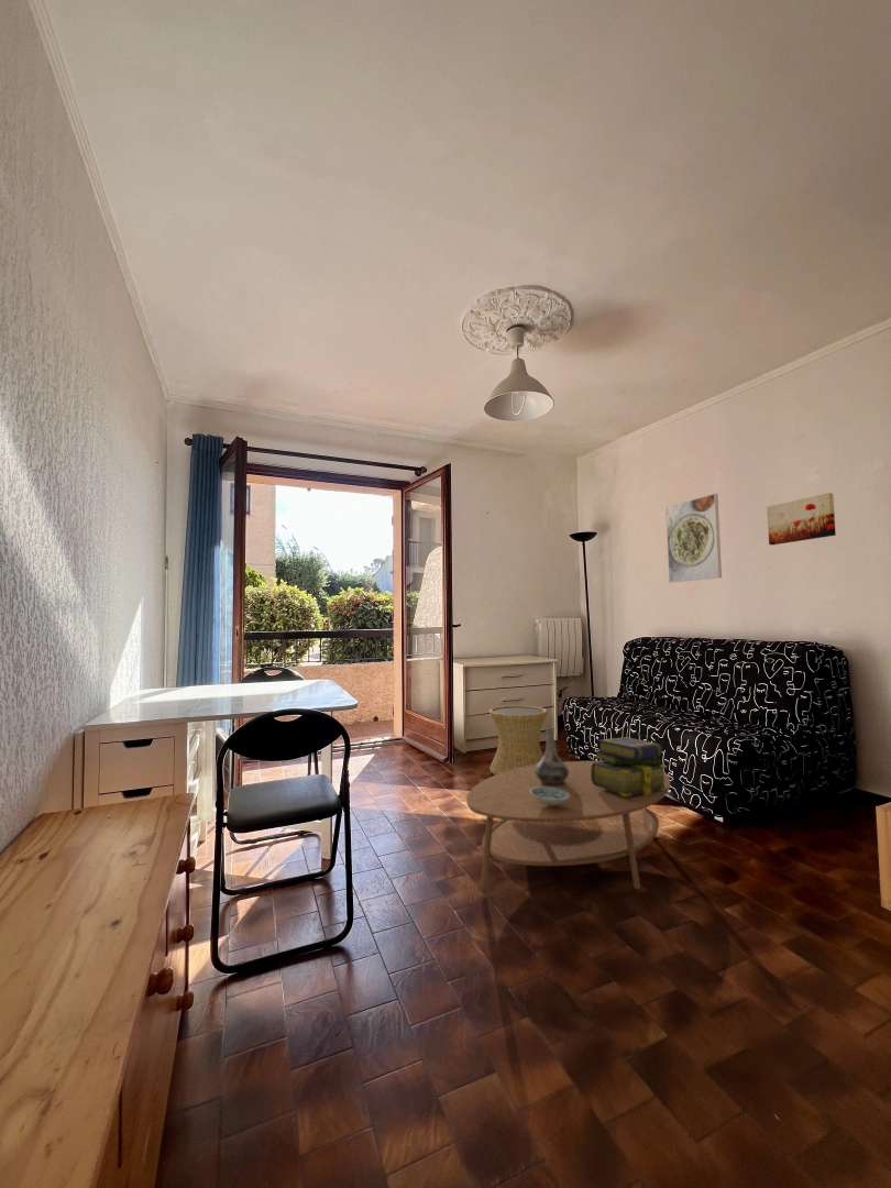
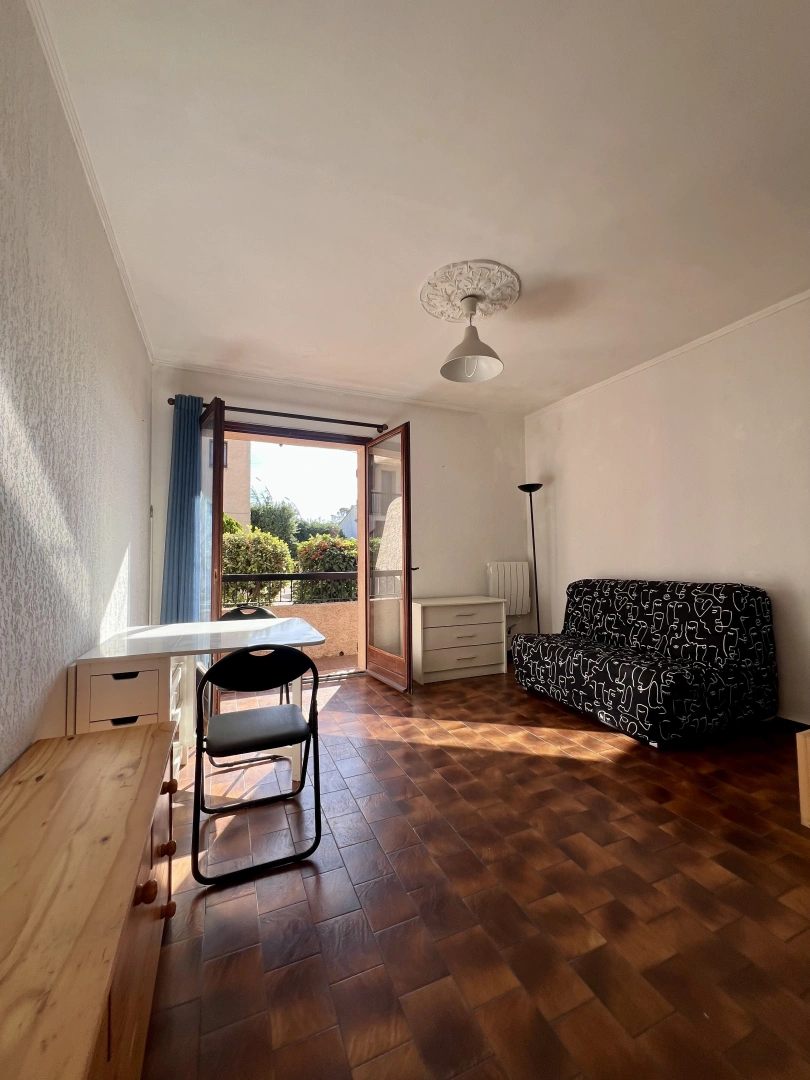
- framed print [664,493,723,584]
- wall art [766,492,837,546]
- coffee table [465,760,671,892]
- stack of books [591,737,668,796]
- decorative vase [536,728,569,784]
- side table [488,705,549,776]
- ceramic bowl [530,787,570,806]
